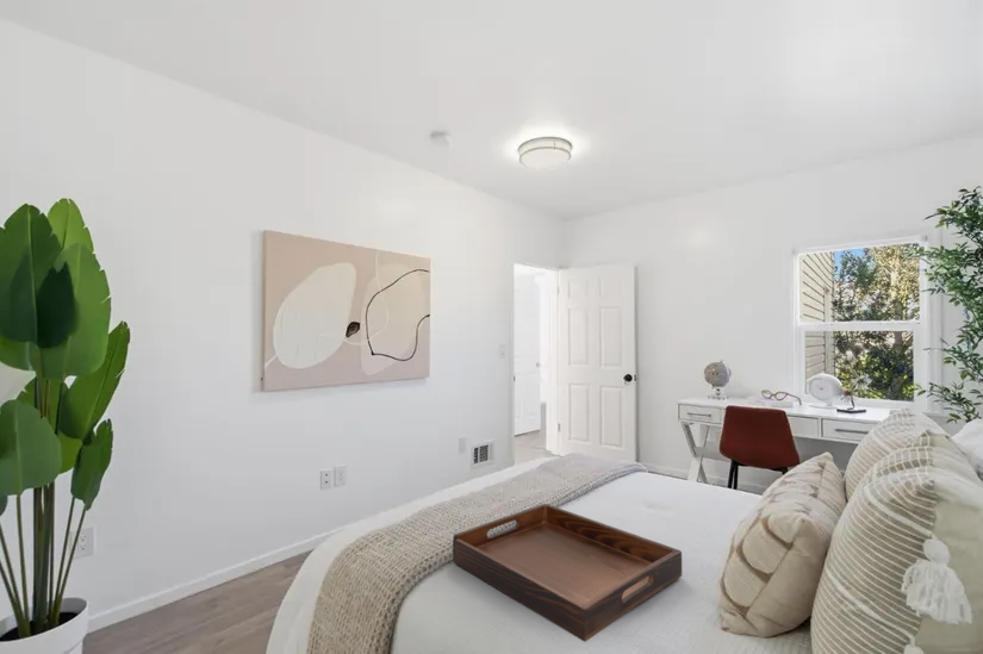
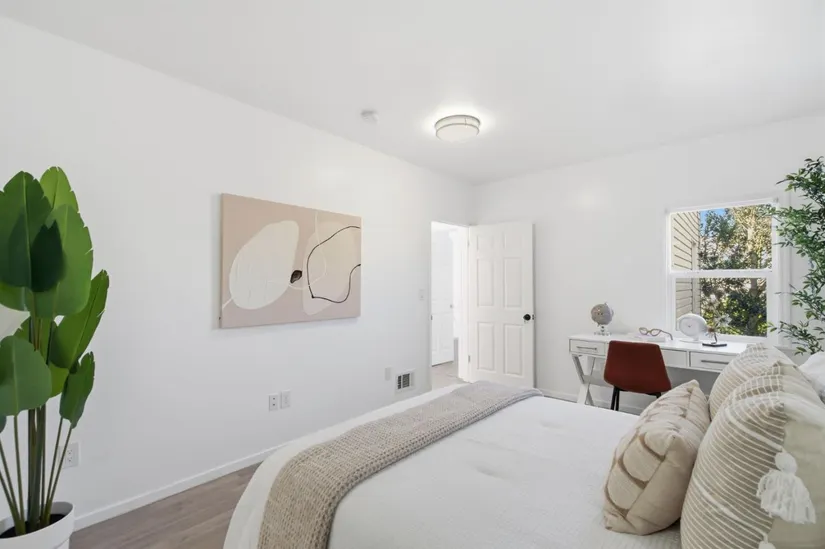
- serving tray [452,503,683,643]
